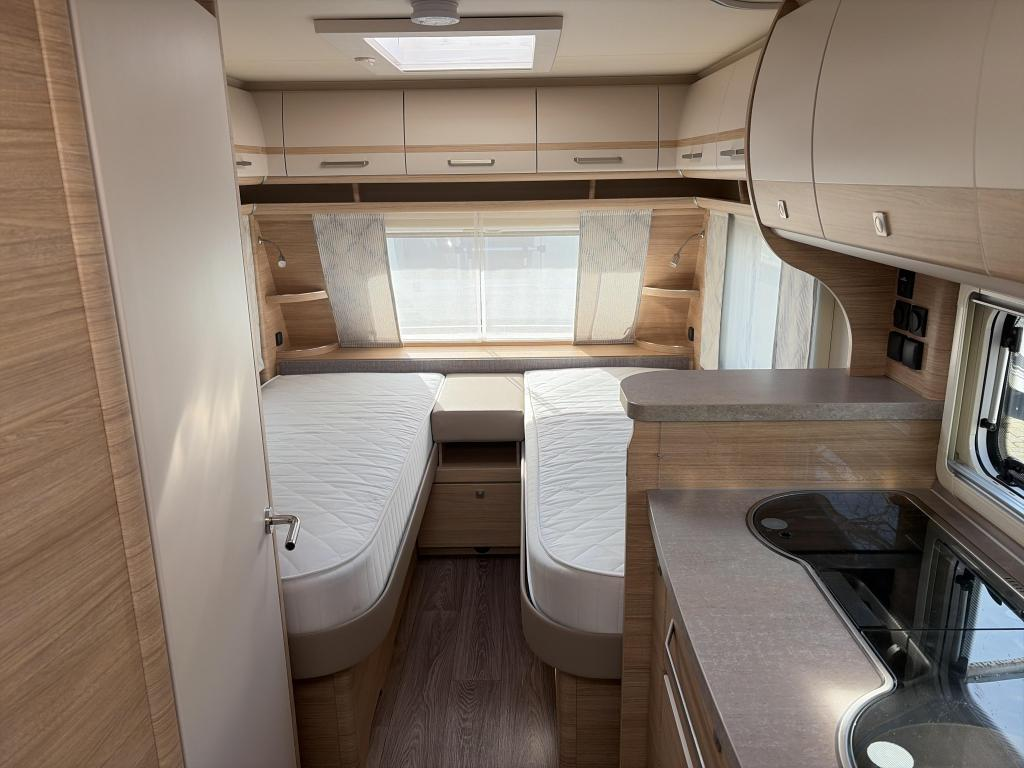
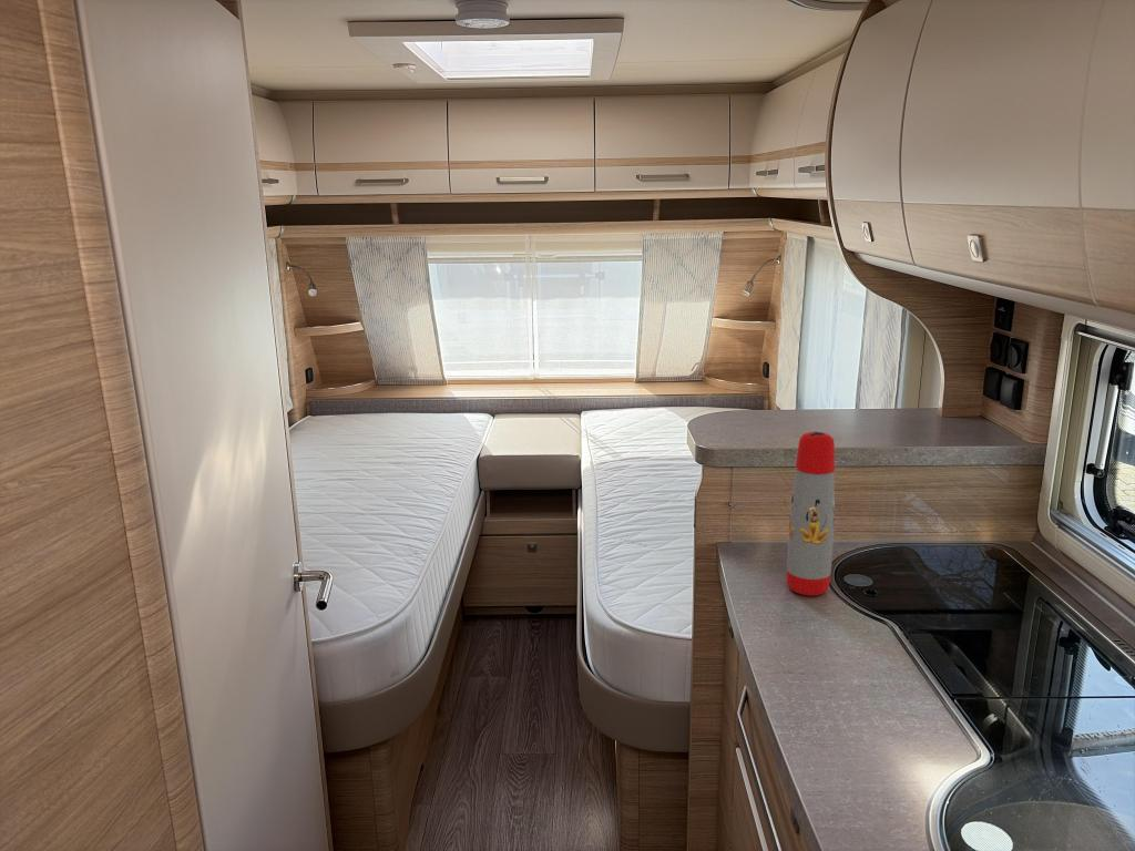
+ water bottle [786,431,836,597]
